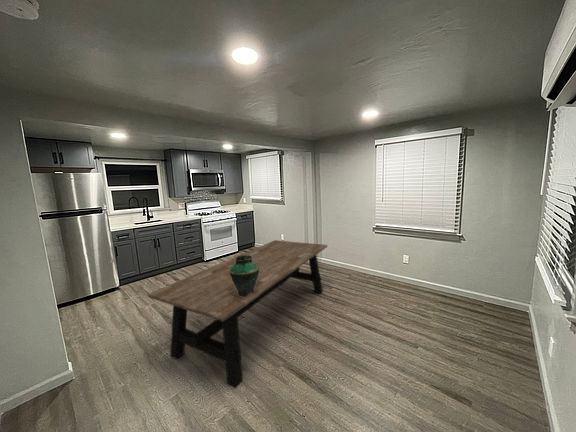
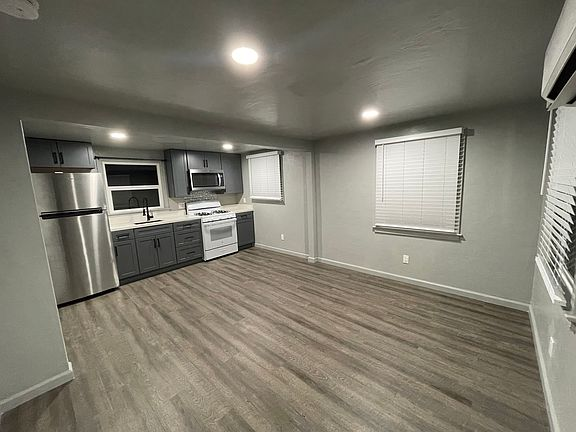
- vase [229,255,259,297]
- dining table [147,239,328,389]
